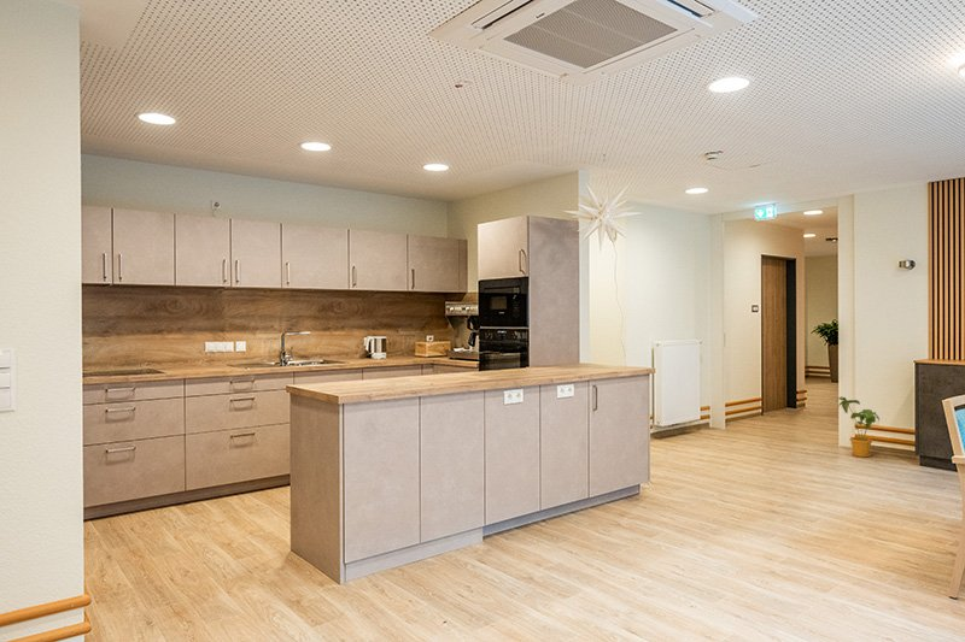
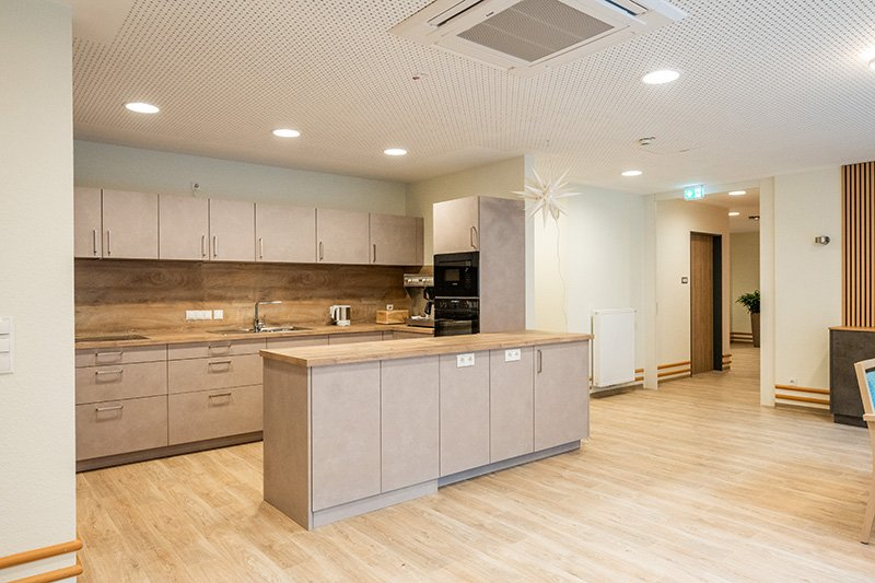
- house plant [837,396,881,458]
